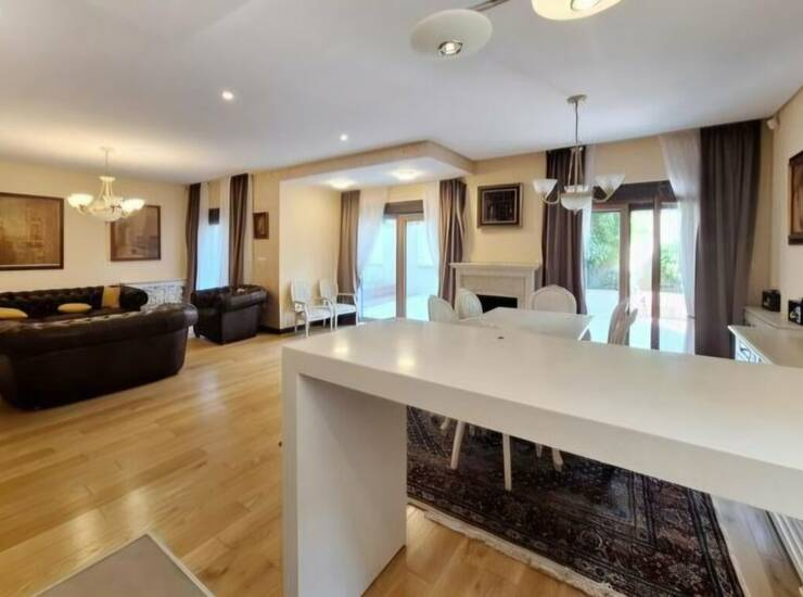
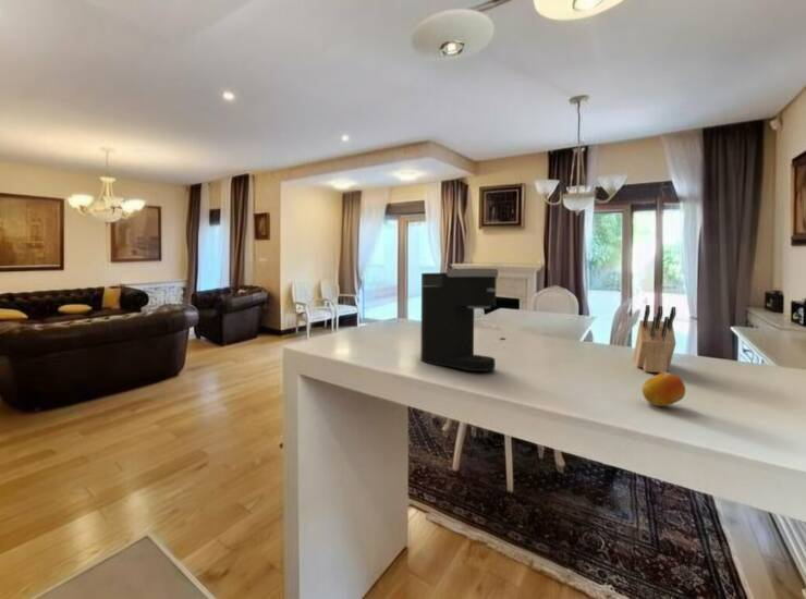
+ coffee maker [419,267,500,372]
+ knife block [632,304,677,374]
+ fruit [640,371,686,407]
